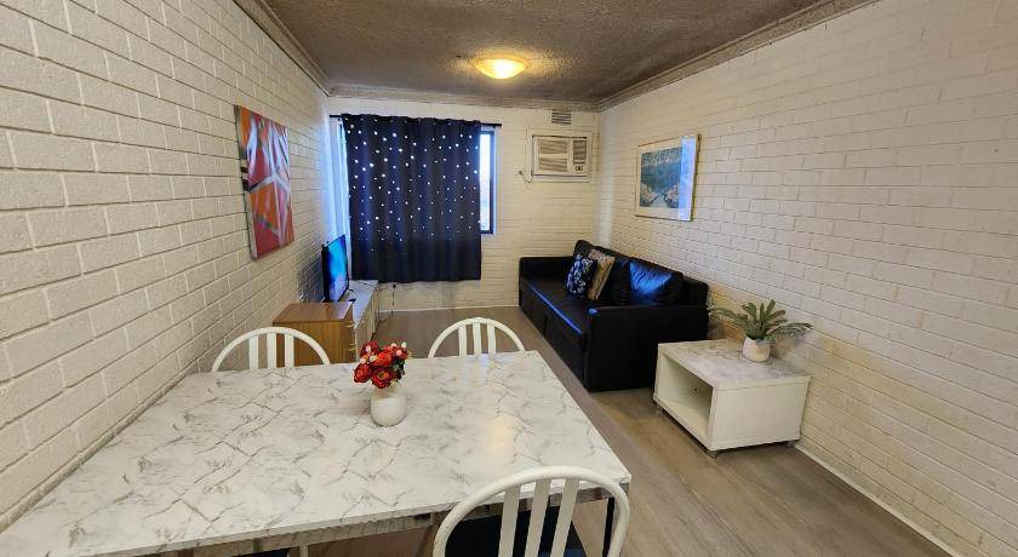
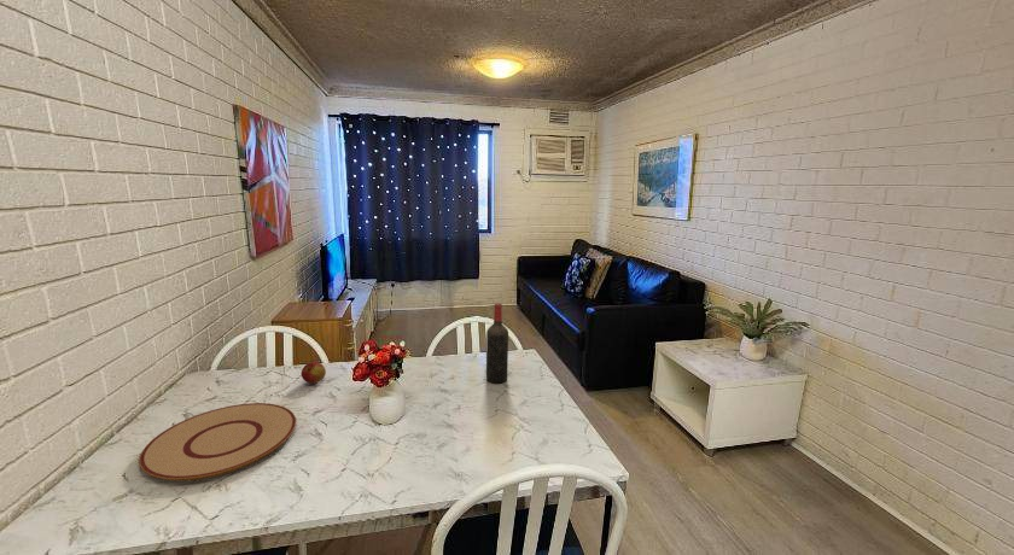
+ plate [138,402,297,483]
+ apple [299,361,327,385]
+ wine bottle [485,302,509,385]
